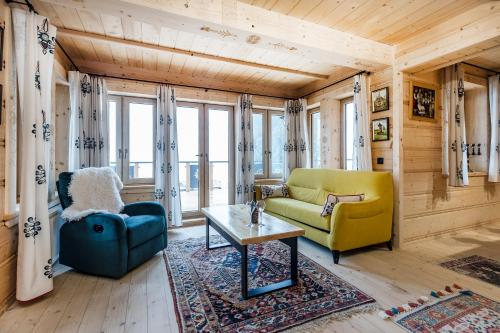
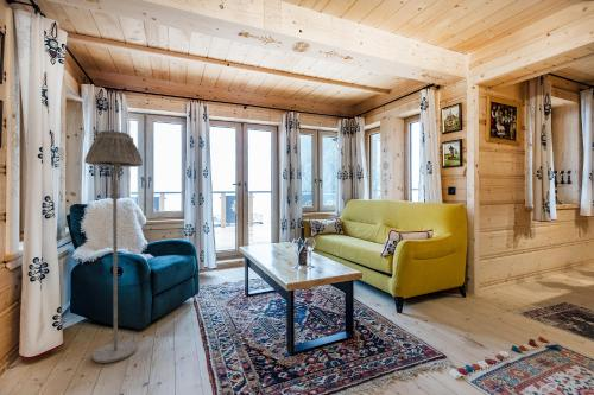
+ floor lamp [83,129,144,364]
